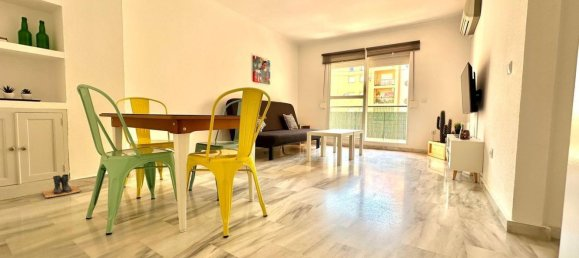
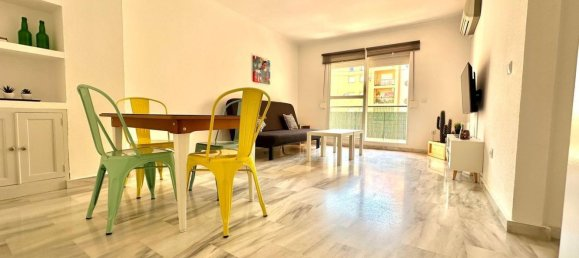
- boots [41,173,82,199]
